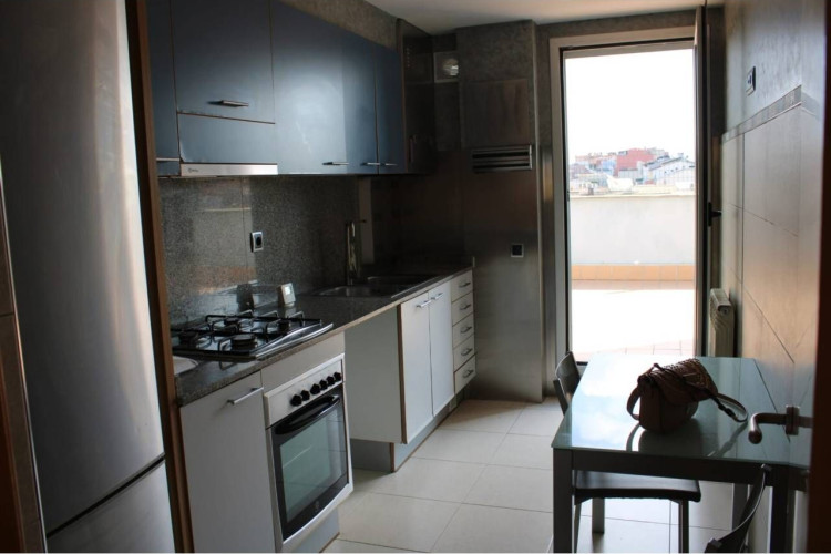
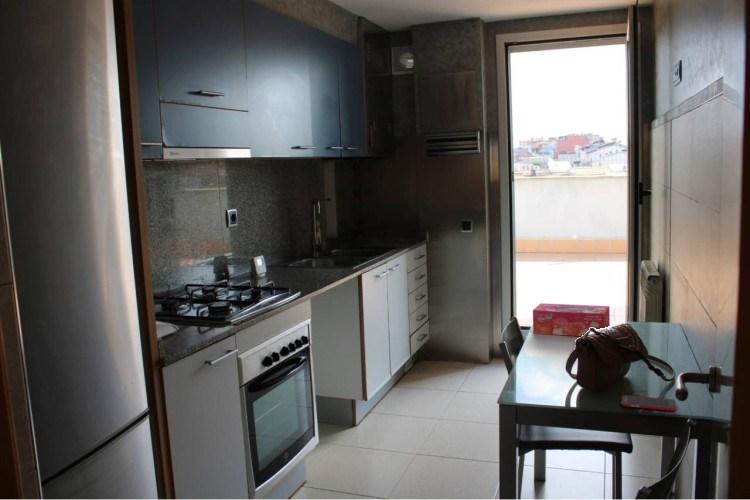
+ cell phone [620,394,677,412]
+ tissue box [532,302,611,337]
